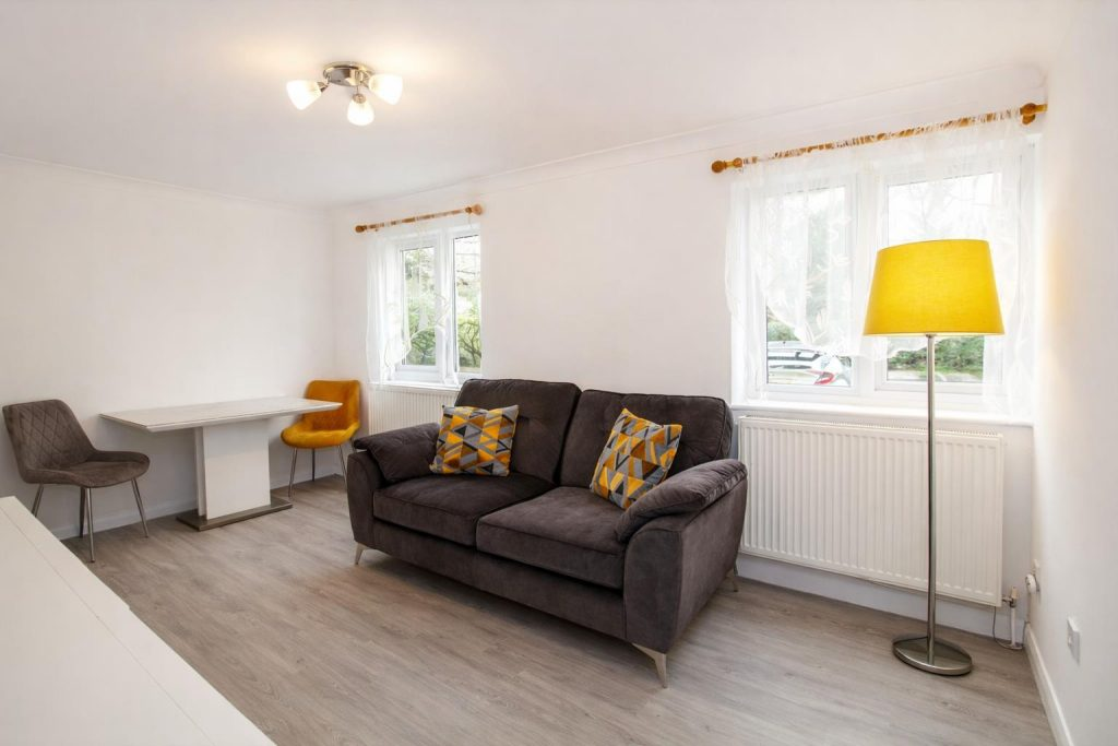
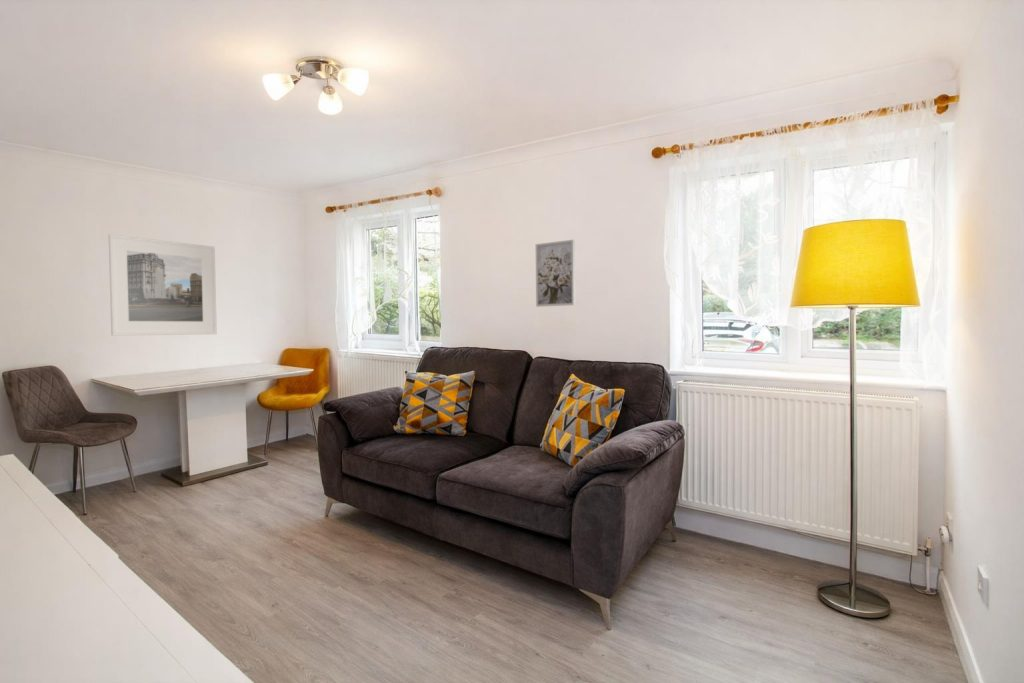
+ wall art [535,239,576,308]
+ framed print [108,233,218,337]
